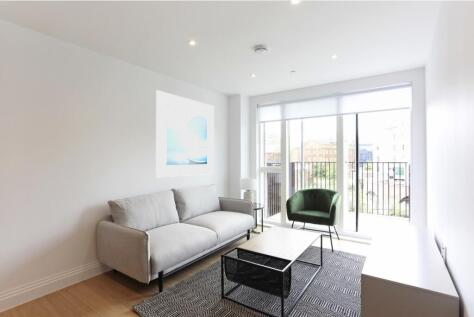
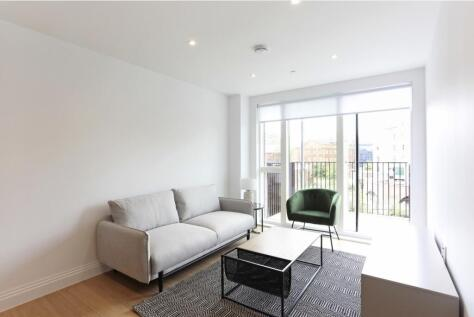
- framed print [155,89,215,178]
